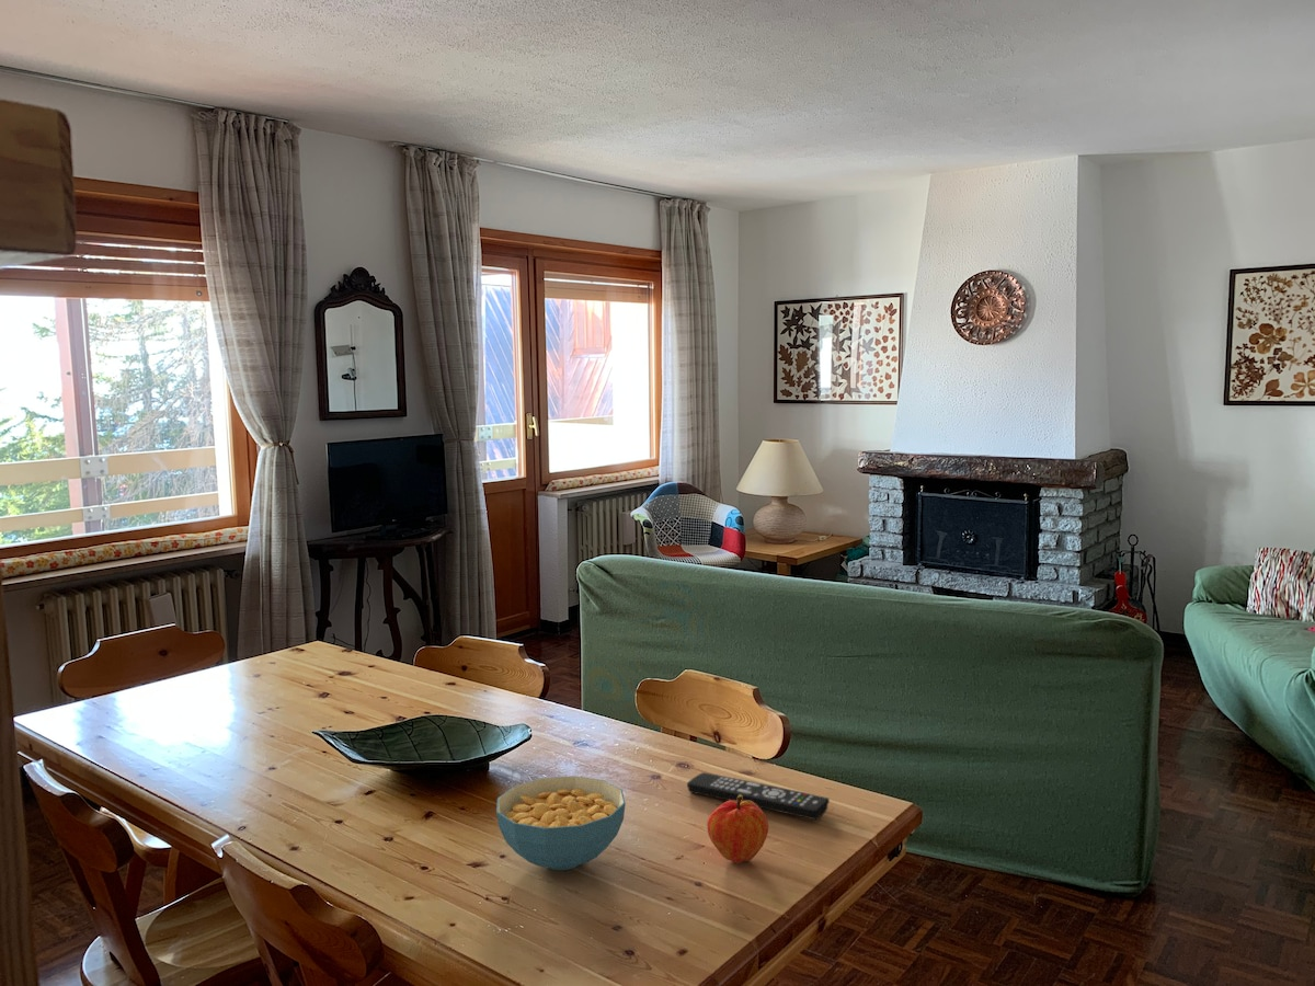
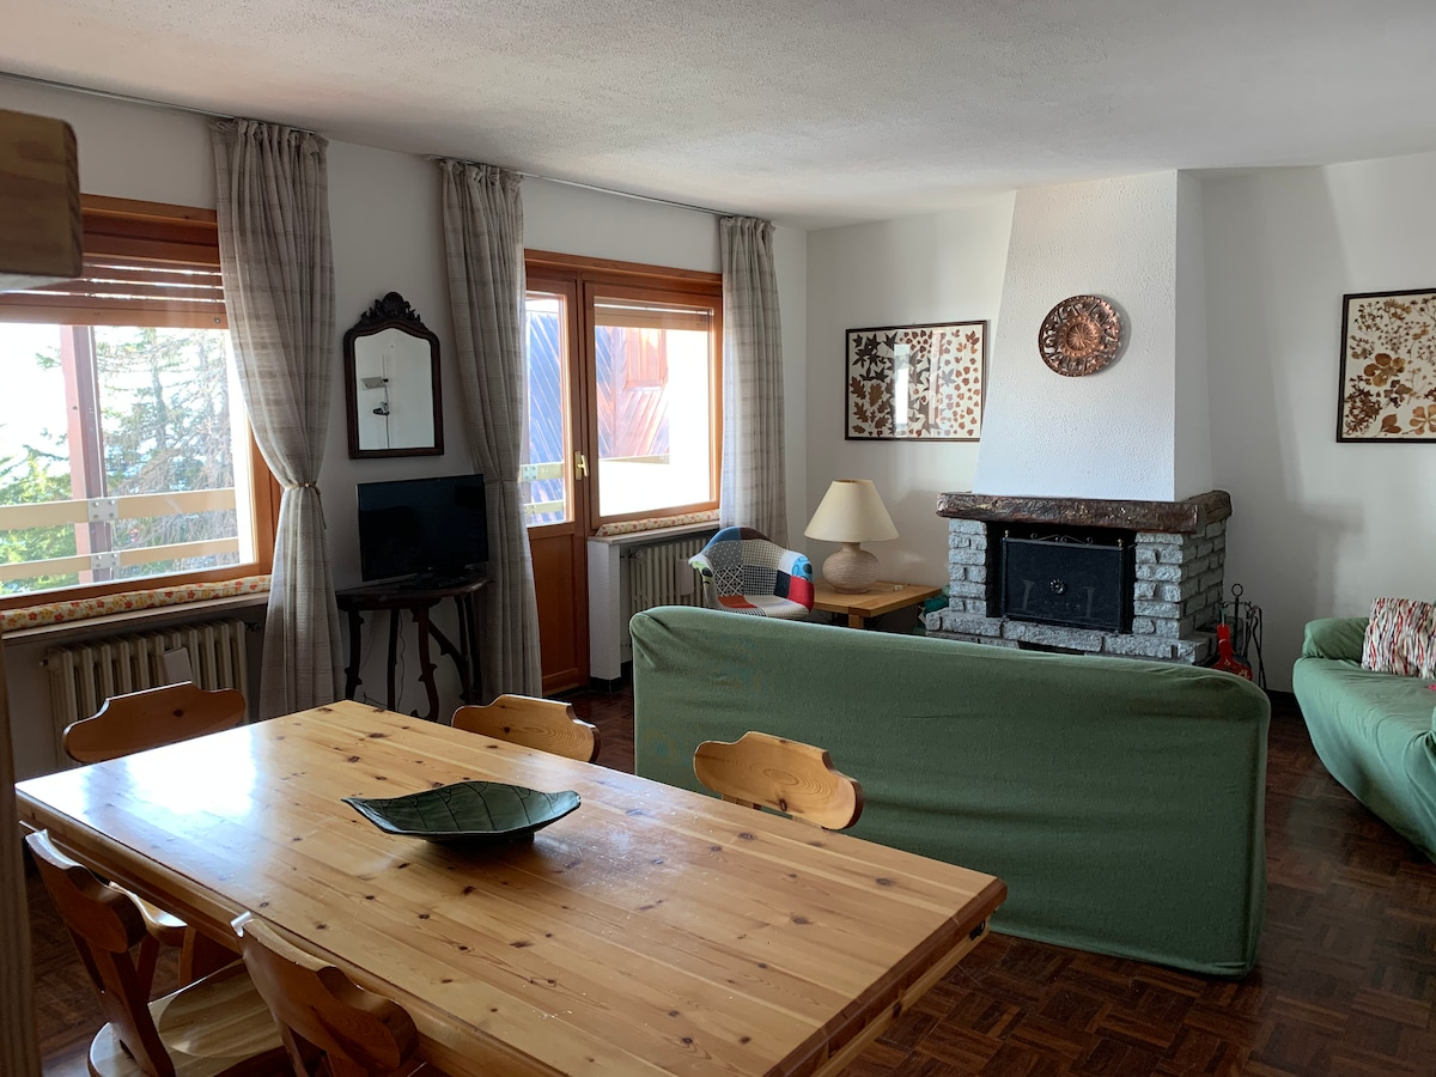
- remote control [686,771,831,821]
- cereal bowl [495,775,627,871]
- fruit [706,795,769,864]
